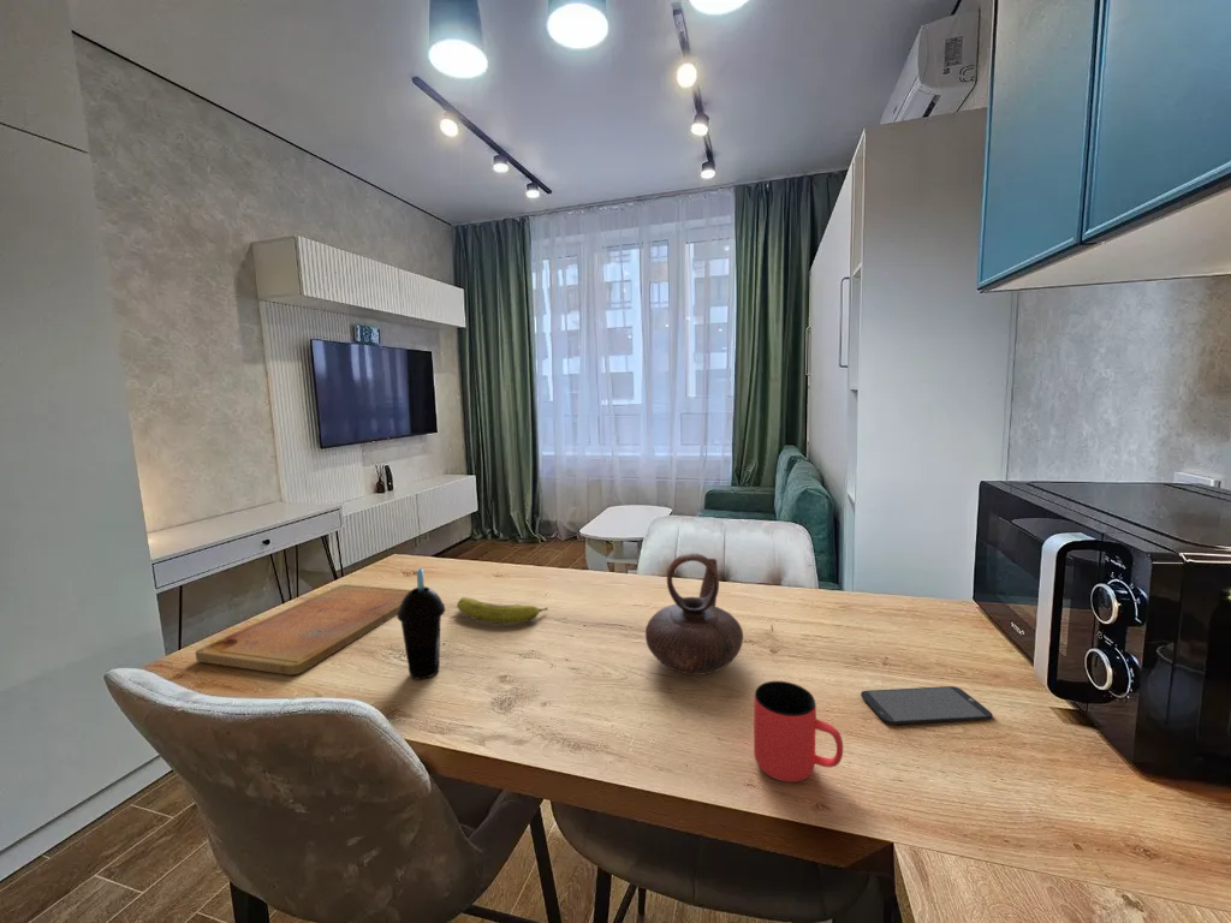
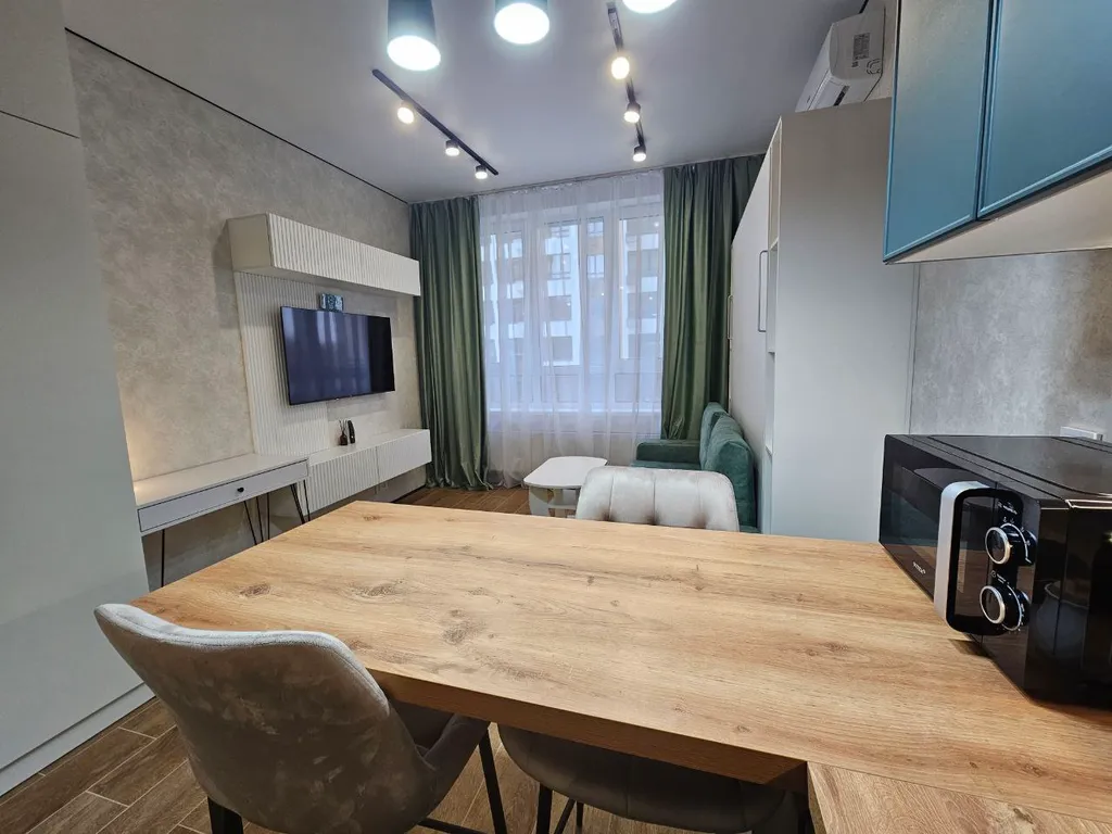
- cup [753,680,844,784]
- cup [396,567,446,680]
- cutting board [195,583,412,677]
- fruit [456,596,549,625]
- smartphone [860,685,994,725]
- teapot [644,552,744,677]
